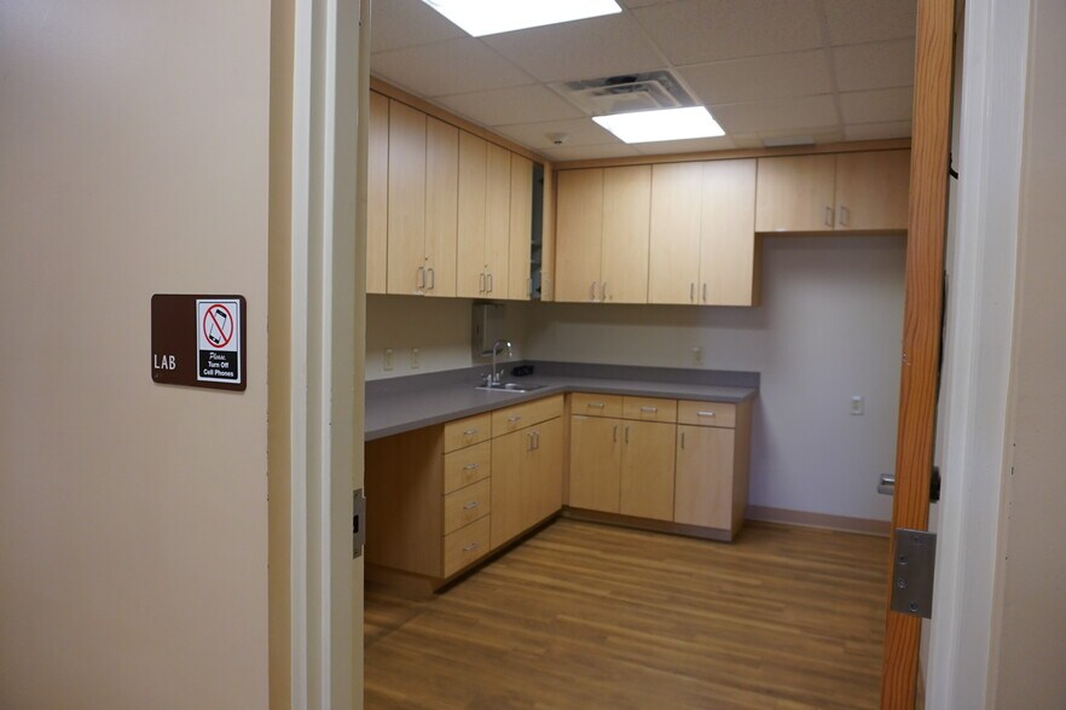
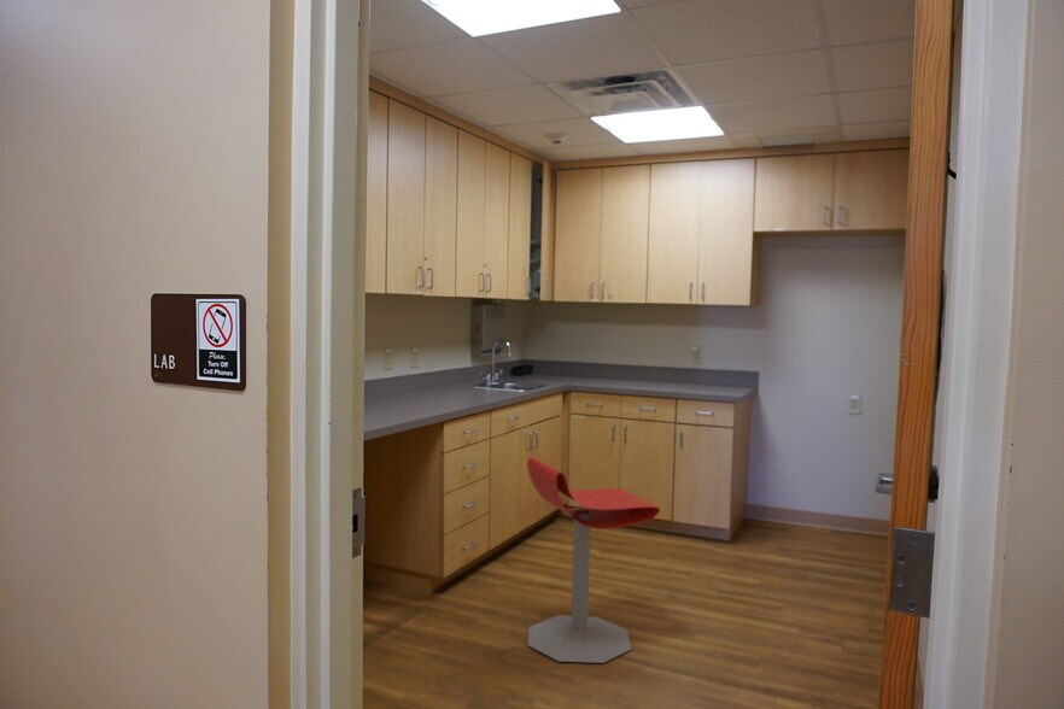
+ stool [526,456,661,664]
